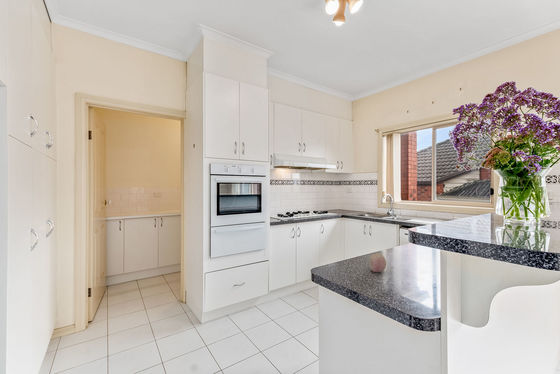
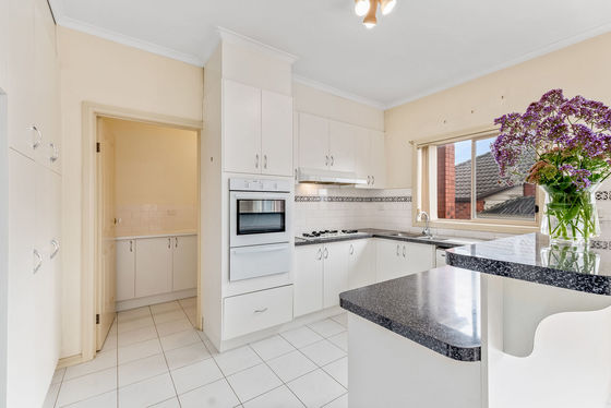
- fruit [368,252,387,273]
